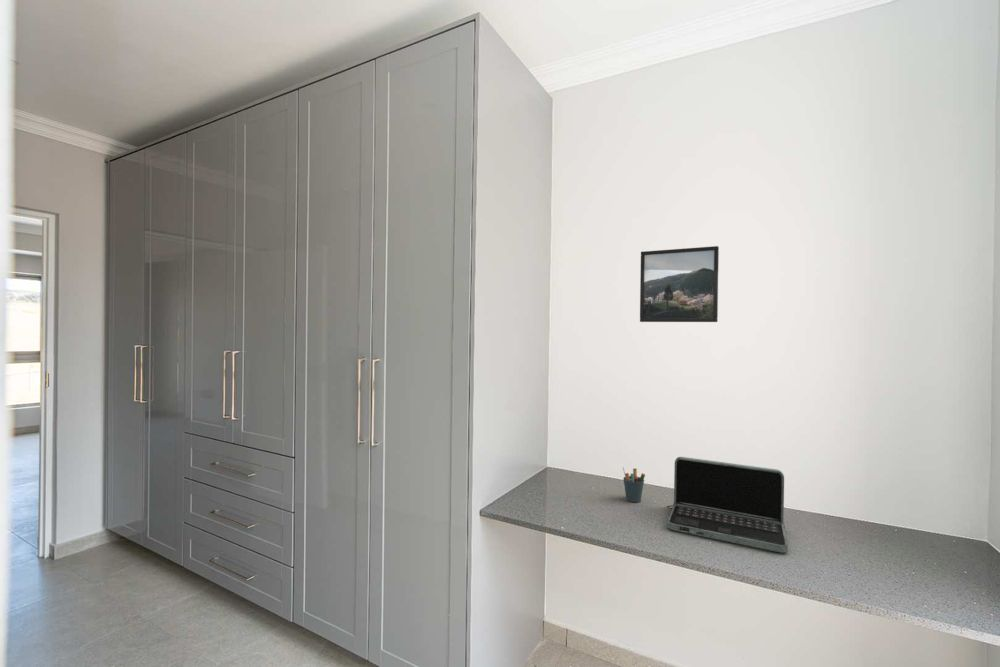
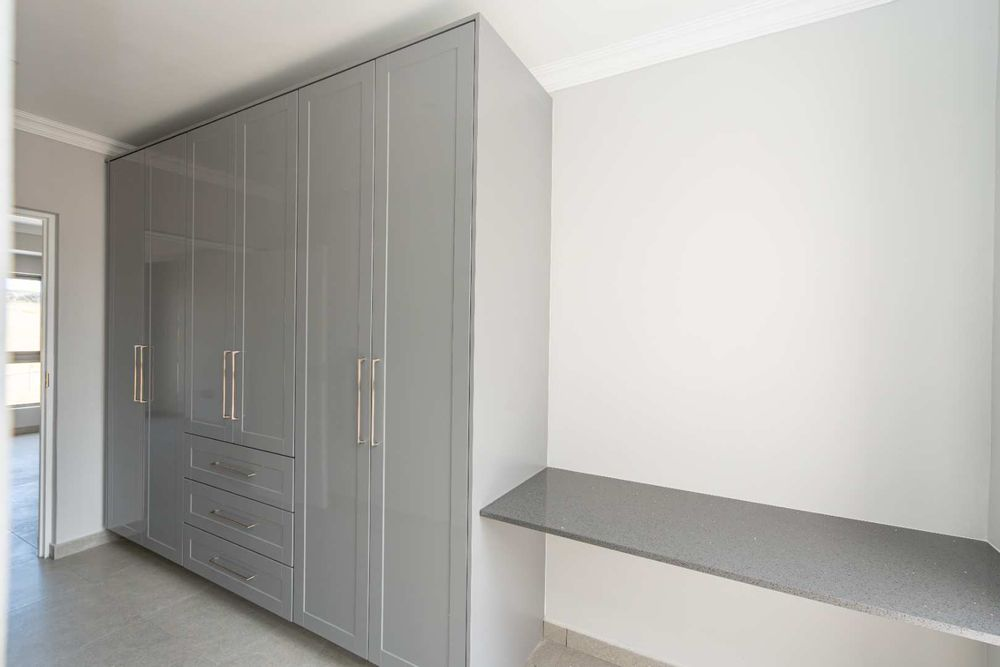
- pen holder [622,467,646,503]
- laptop [666,456,789,554]
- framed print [639,245,720,323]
